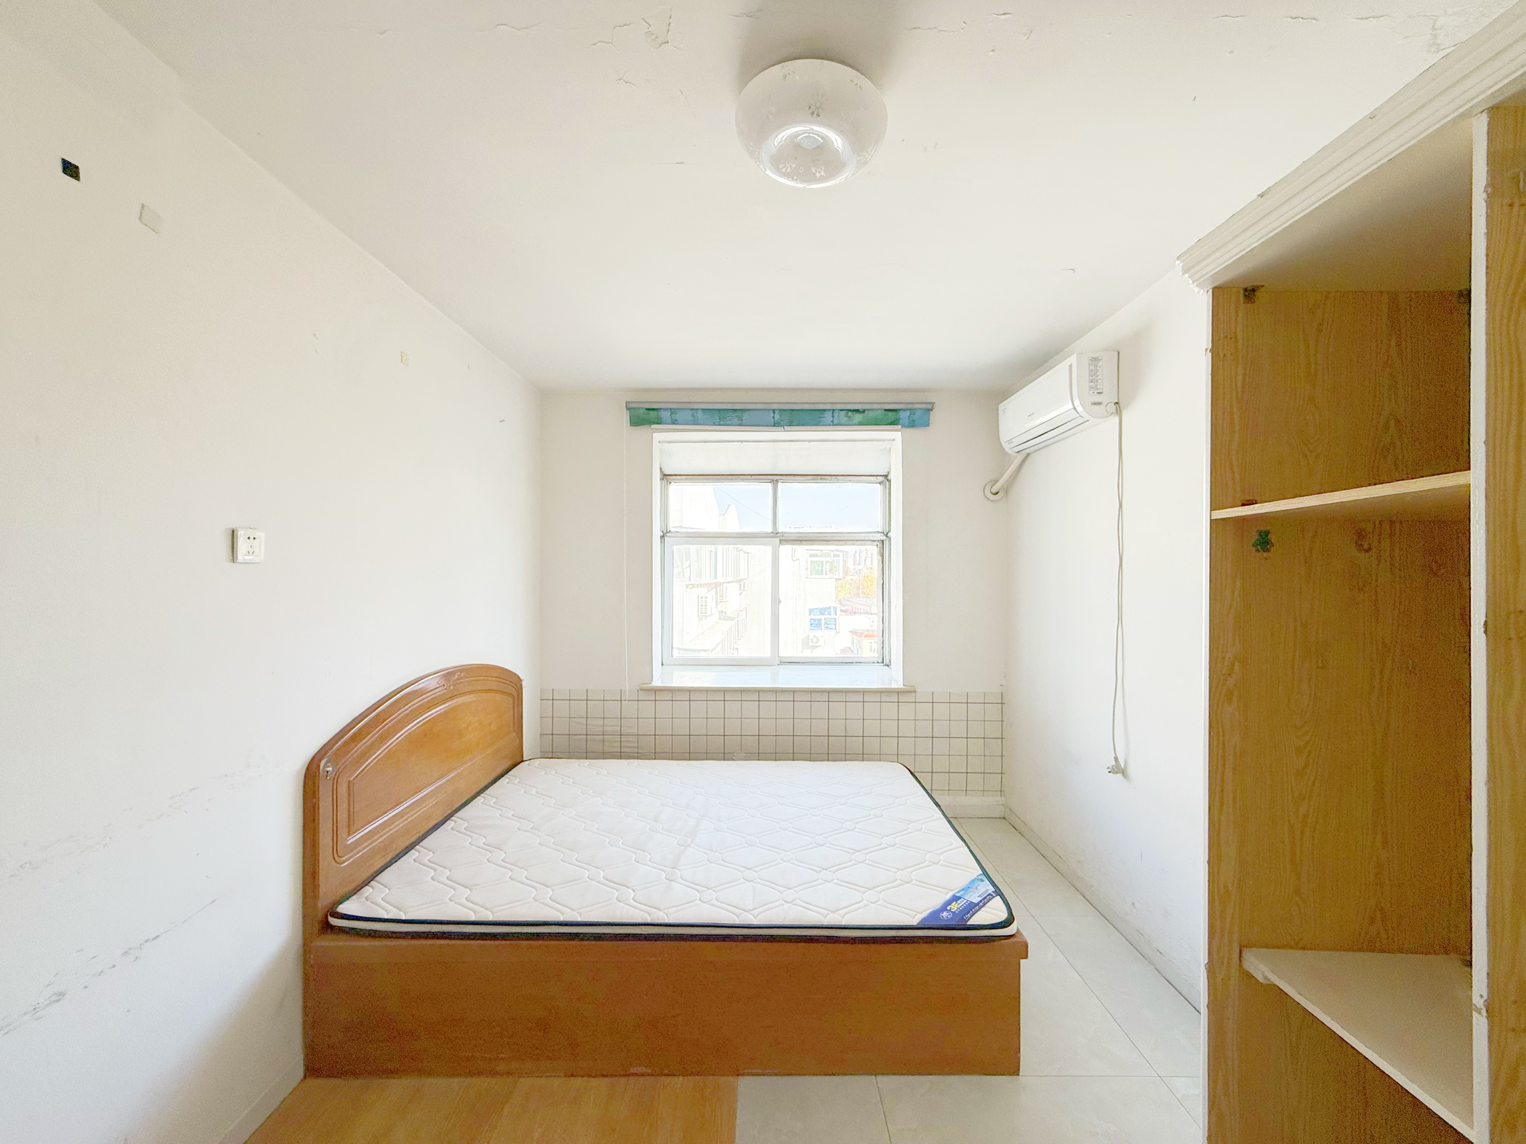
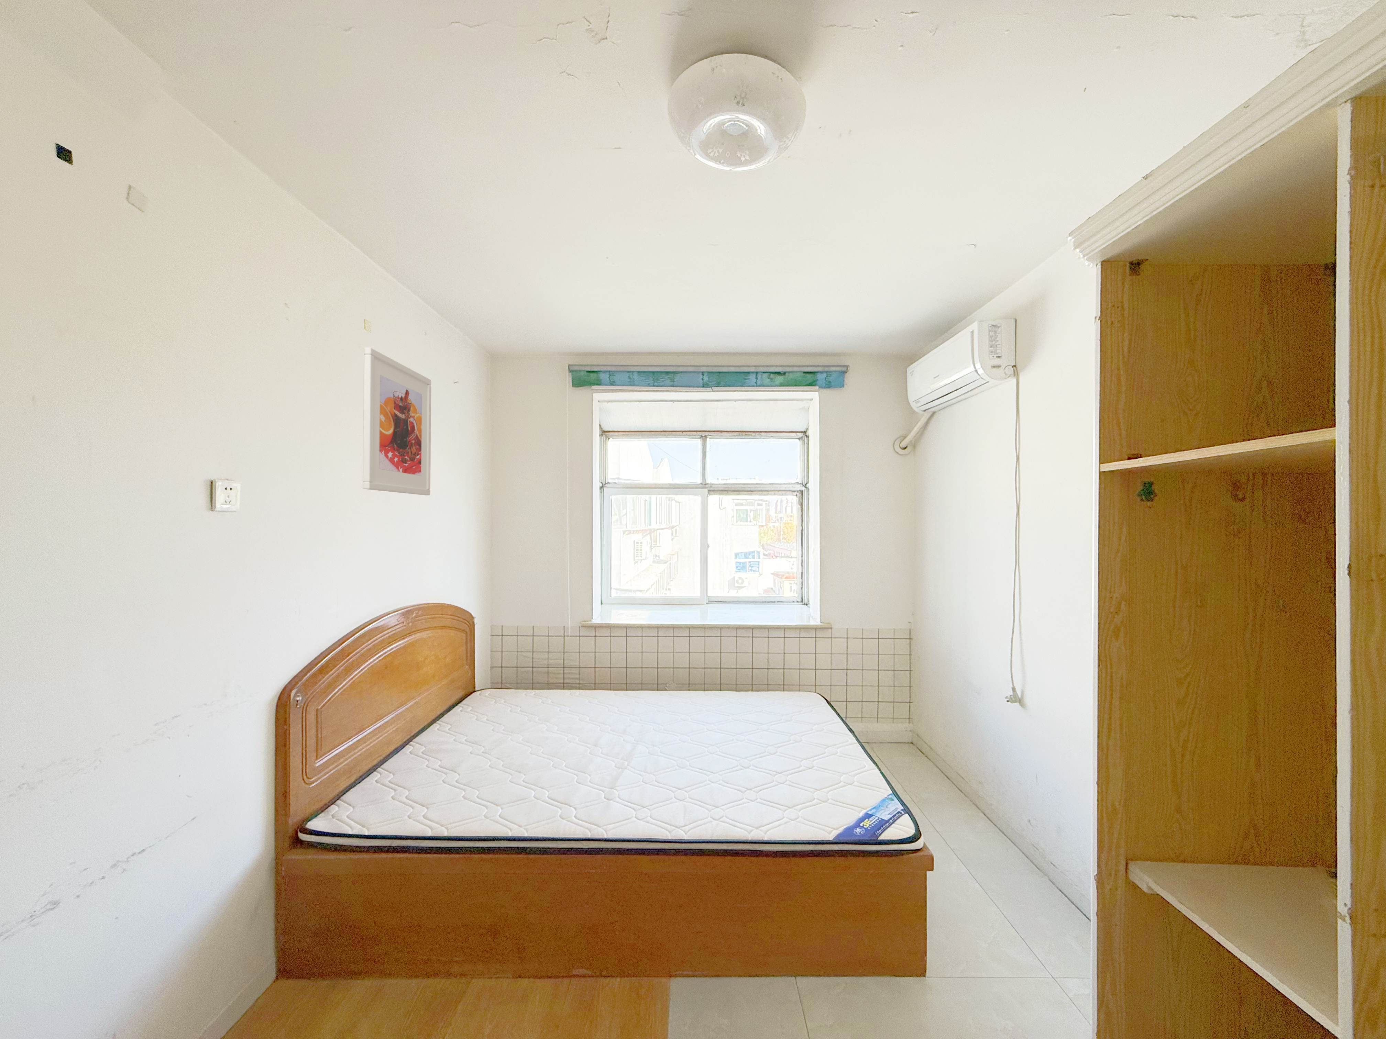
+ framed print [362,347,432,495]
